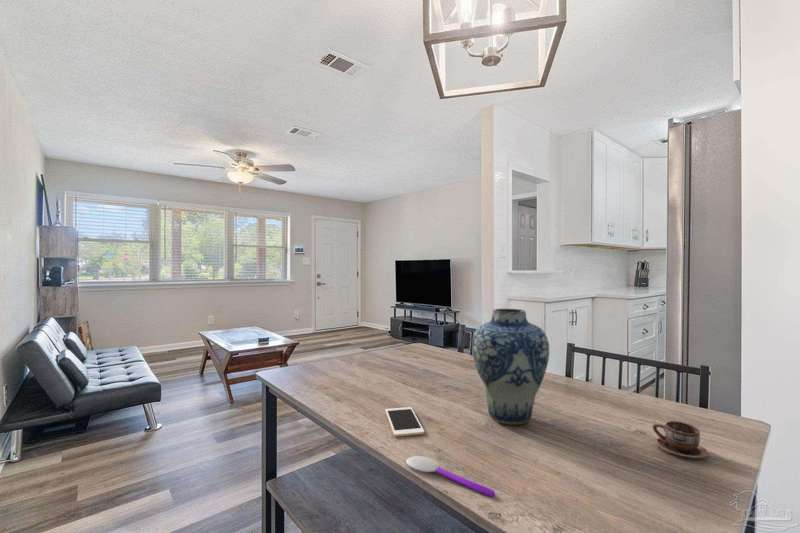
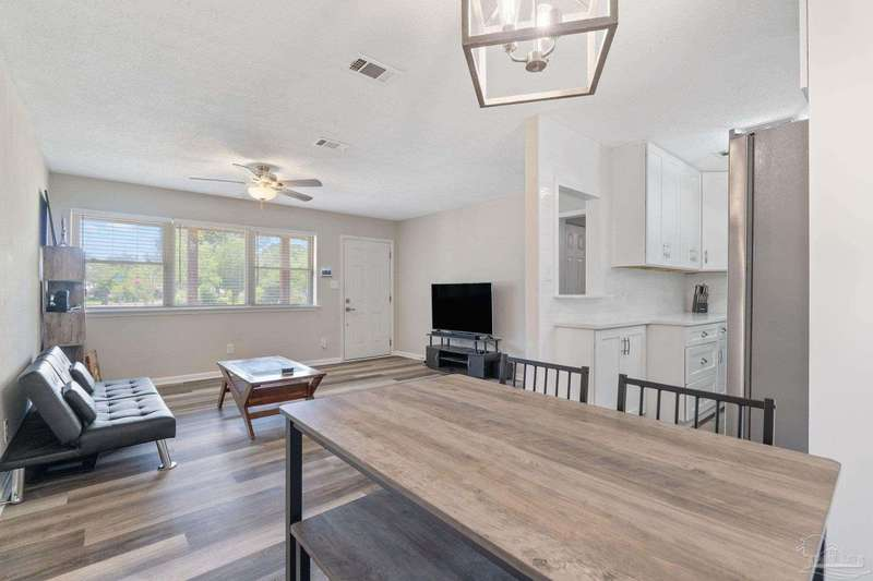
- cup [651,420,709,459]
- cell phone [384,406,425,438]
- vase [471,308,550,426]
- spoon [405,455,496,498]
